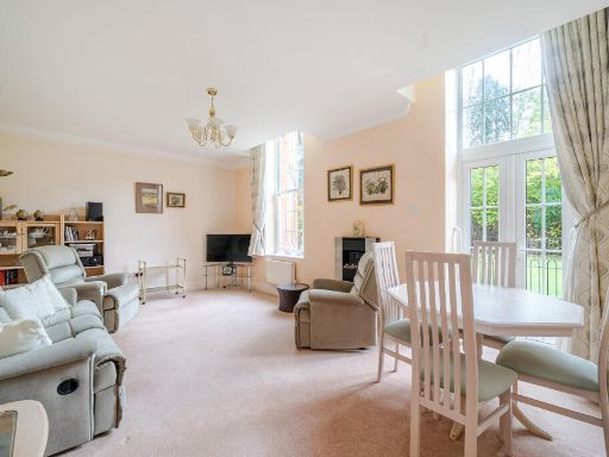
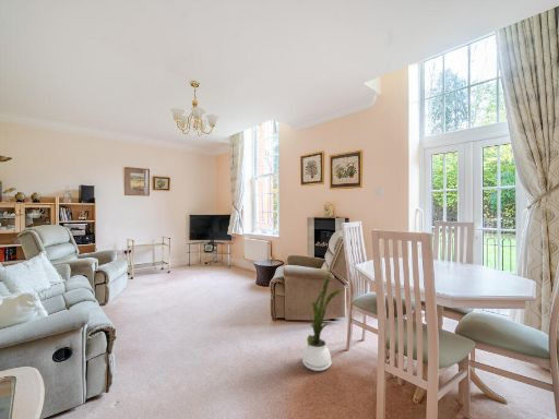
+ house plant [297,271,345,372]
